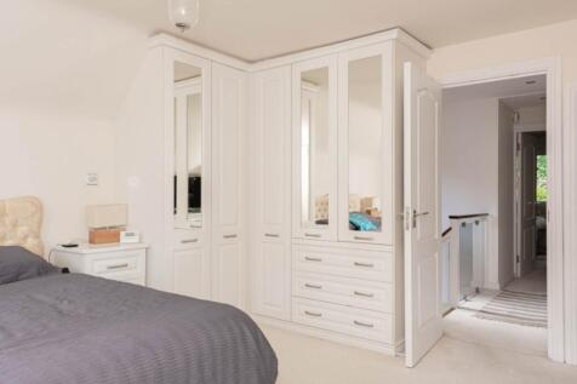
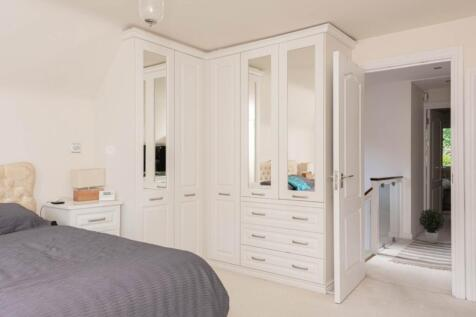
+ potted plant [418,208,446,244]
